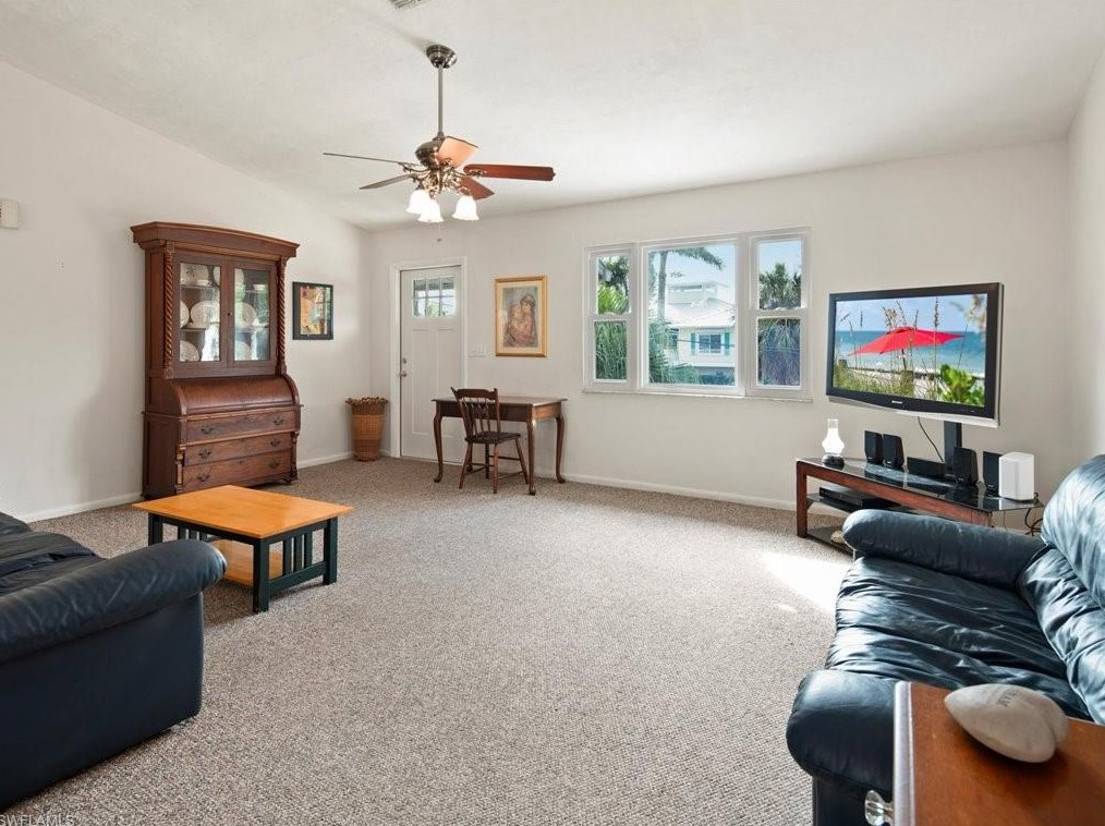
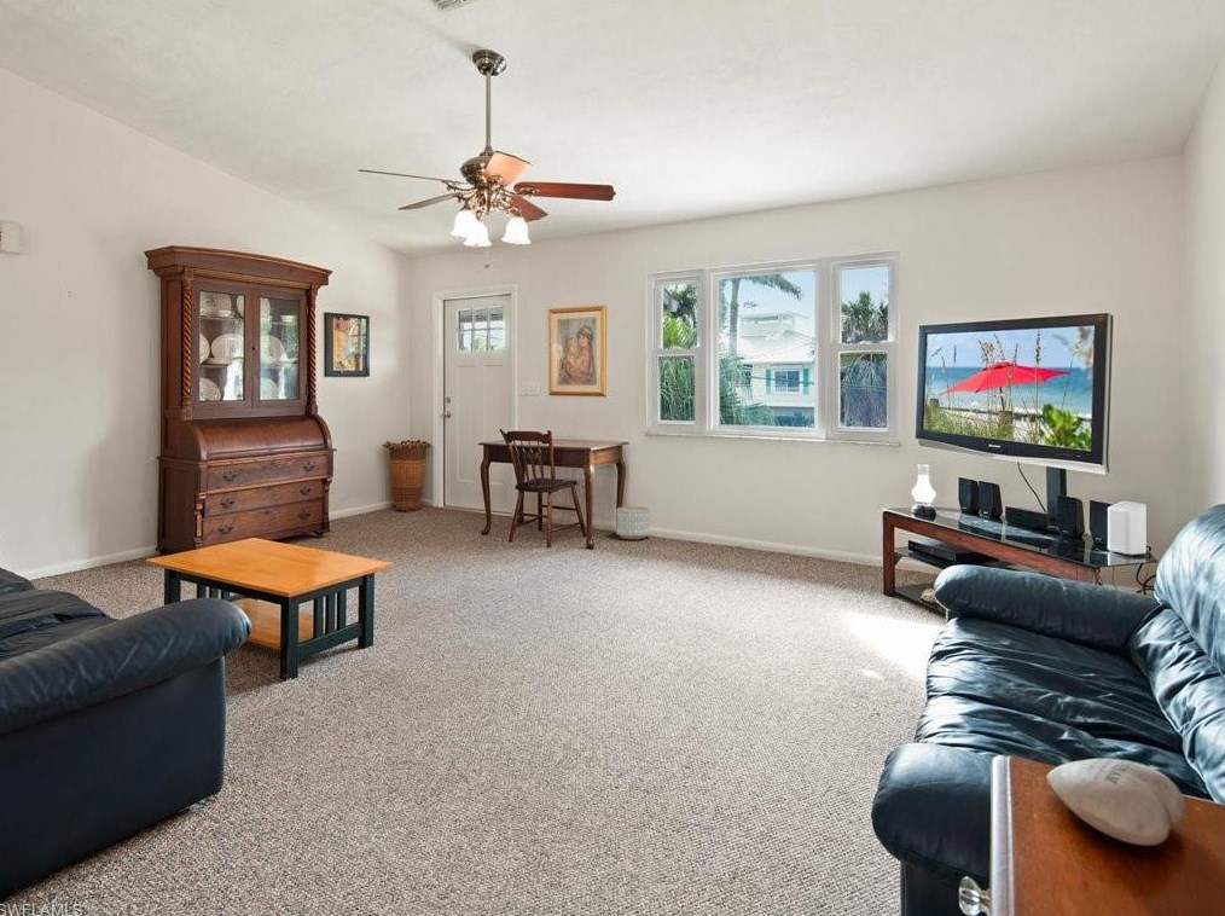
+ planter [615,506,651,540]
